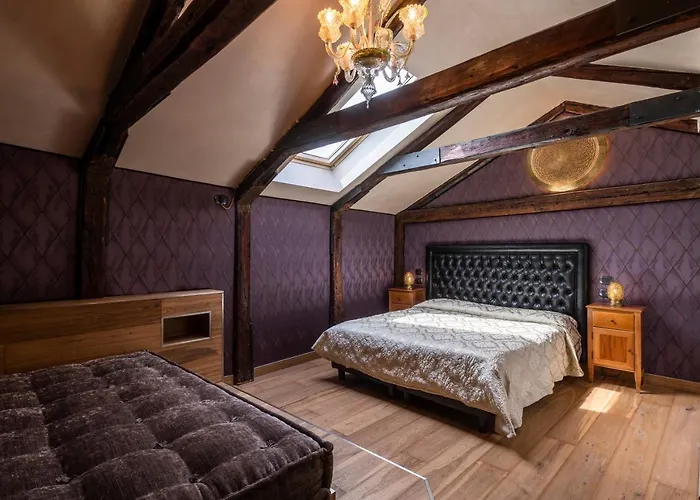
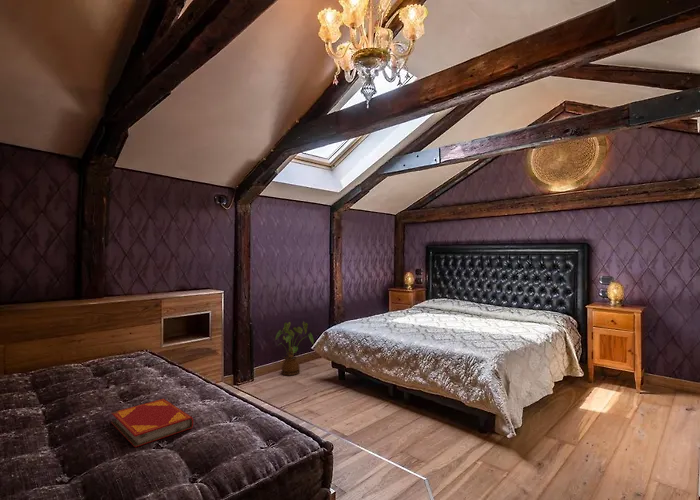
+ house plant [275,321,314,376]
+ hardback book [110,398,194,448]
